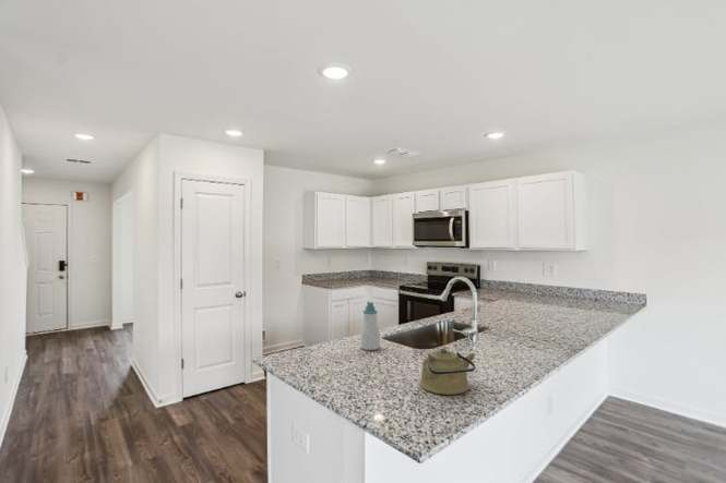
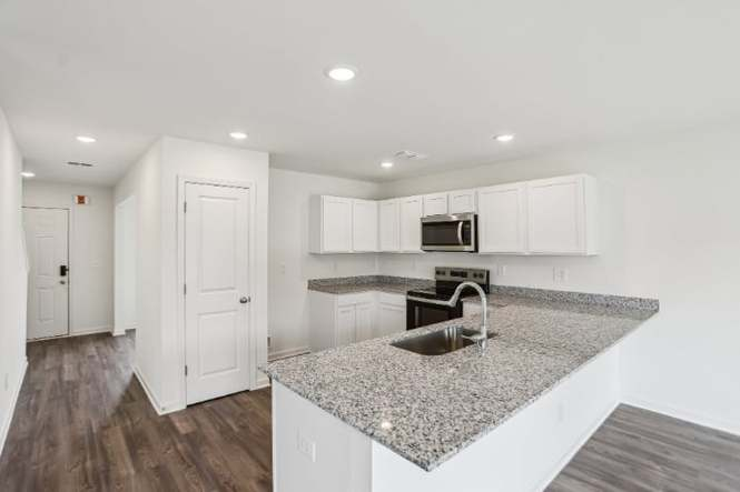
- soap bottle [360,301,381,351]
- kettle [418,346,476,396]
